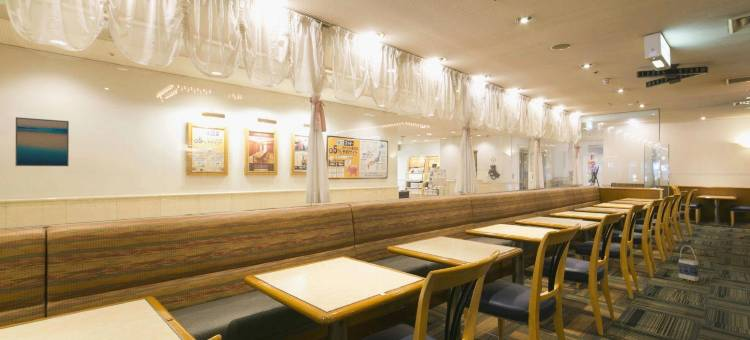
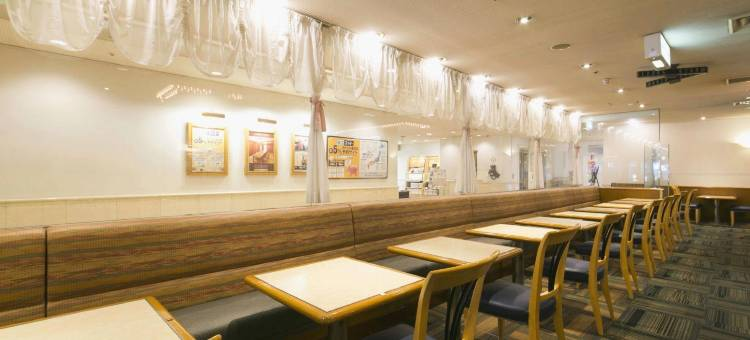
- wall art [14,116,70,167]
- bag [678,245,699,282]
